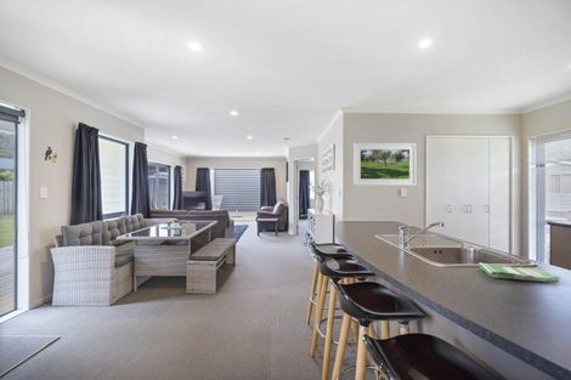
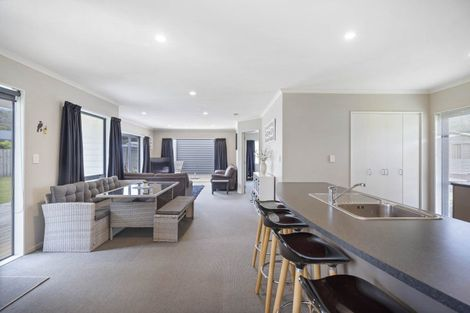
- dish towel [477,261,561,283]
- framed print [352,142,417,187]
